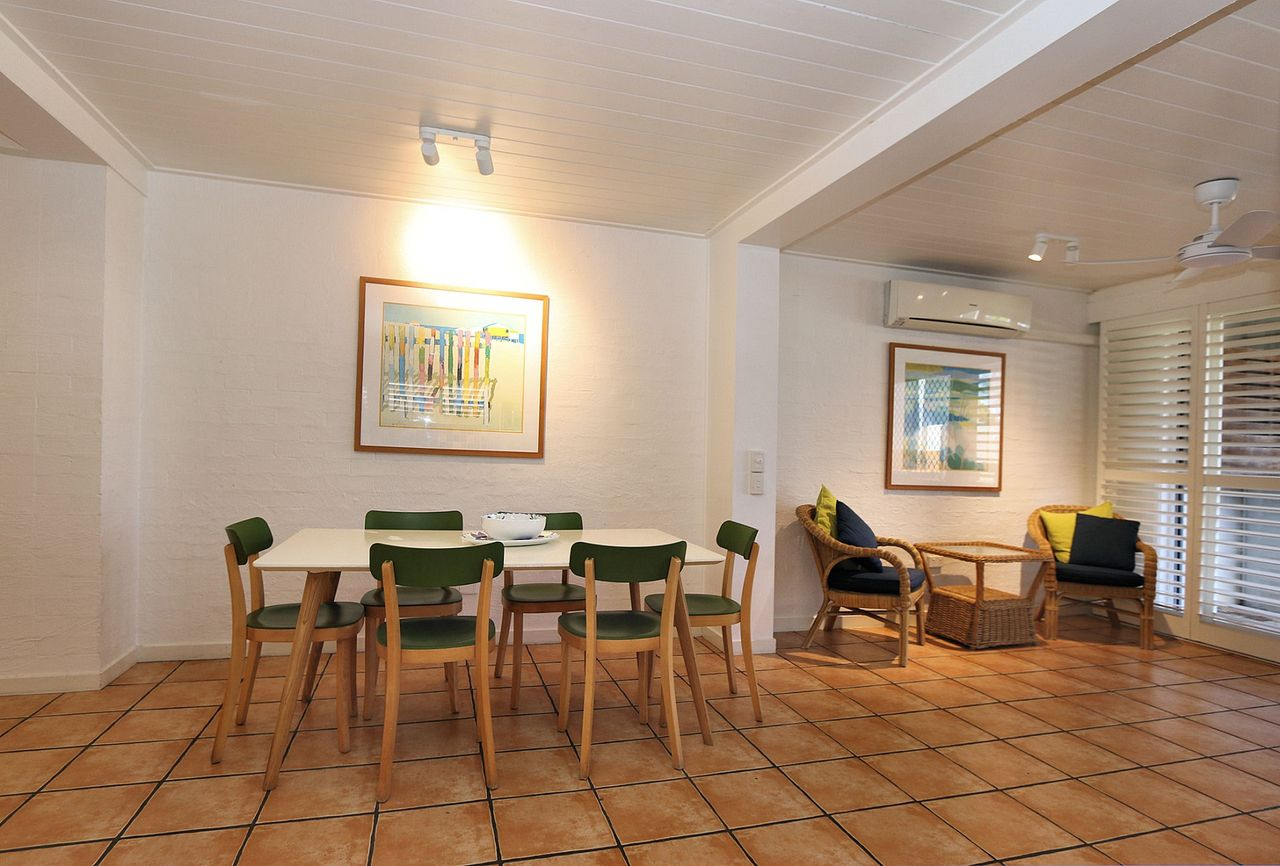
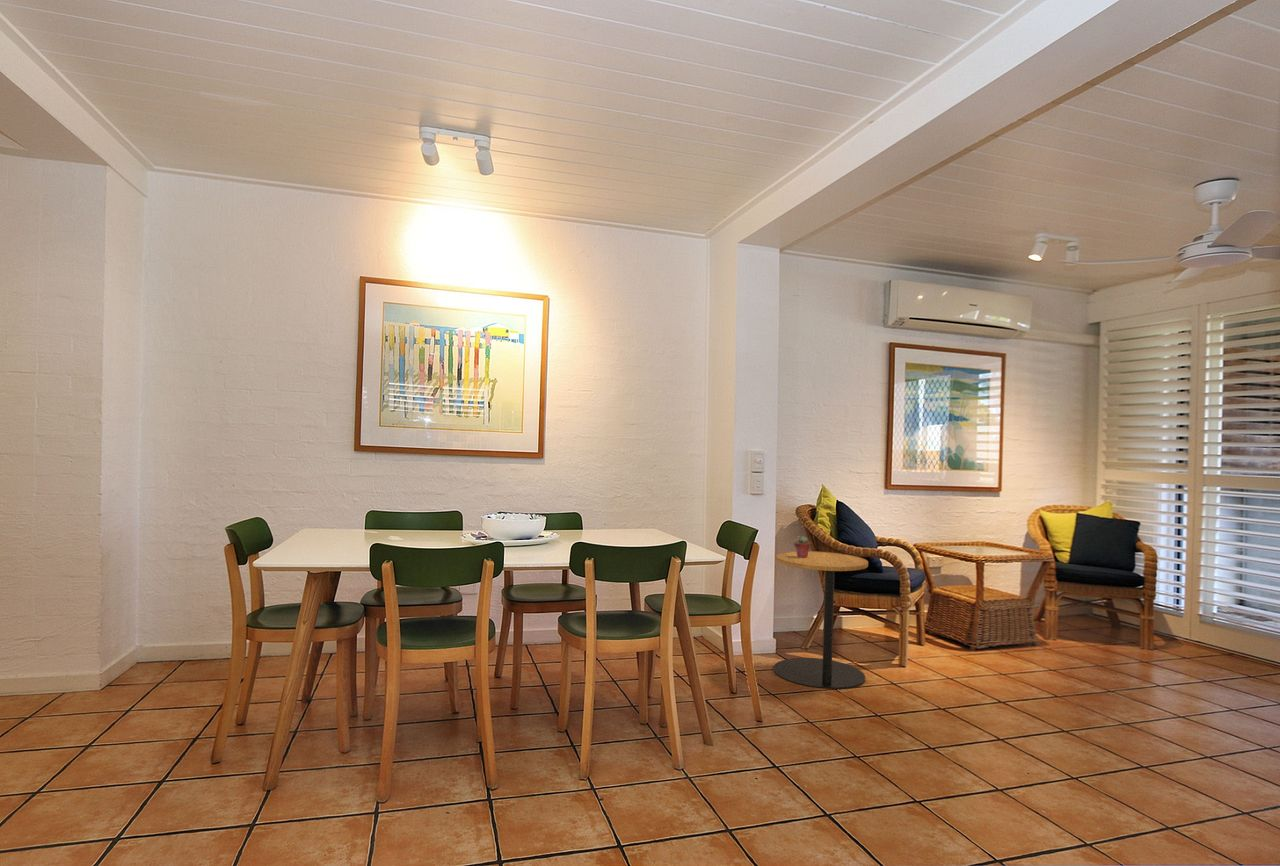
+ side table [772,550,869,690]
+ potted succulent [793,535,812,558]
